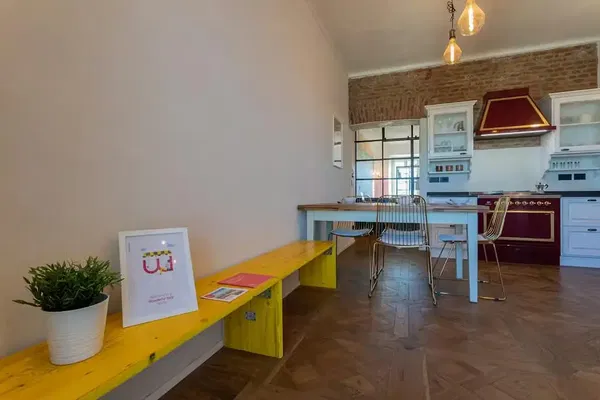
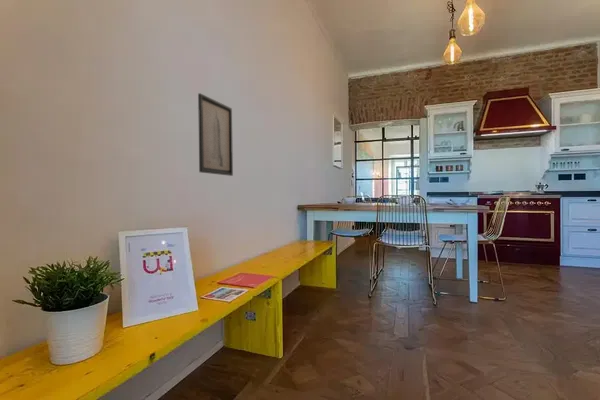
+ wall art [197,92,234,177]
